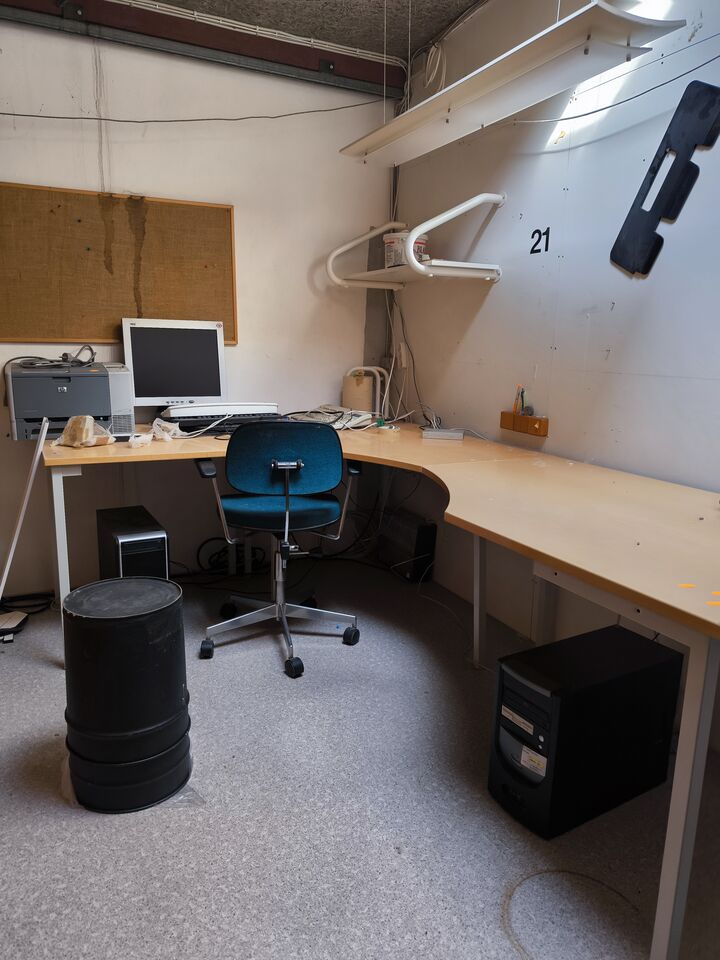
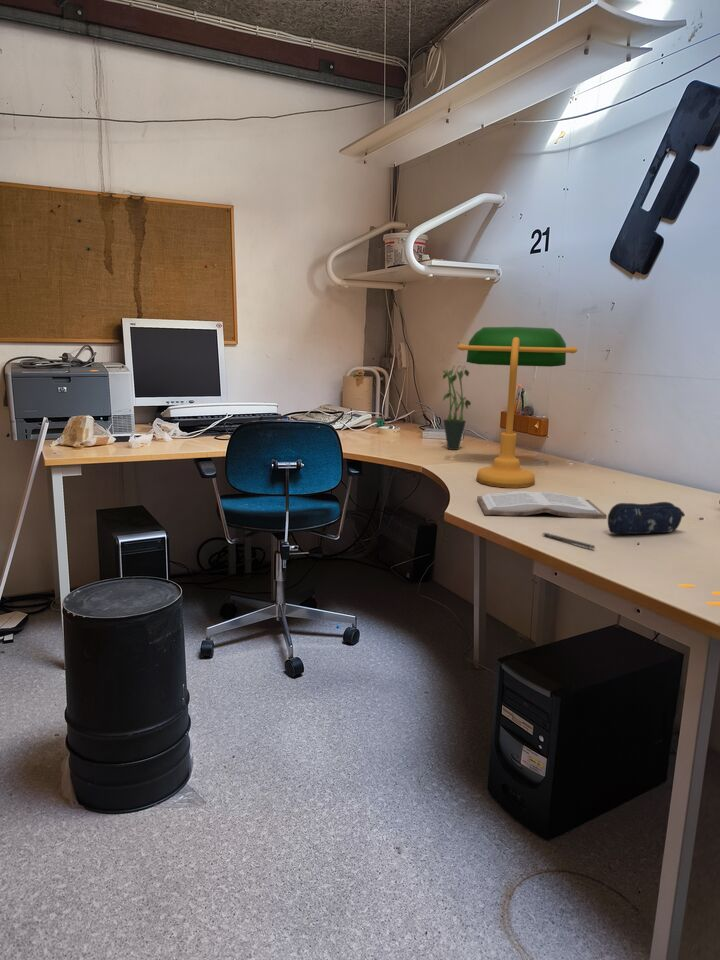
+ potted plant [442,364,472,451]
+ pen [541,532,596,550]
+ desk lamp [456,326,578,489]
+ book [476,490,608,520]
+ pencil case [607,501,686,535]
